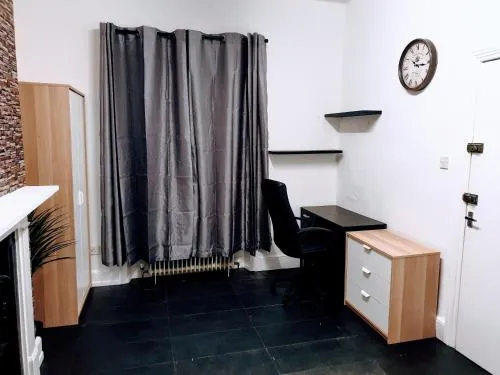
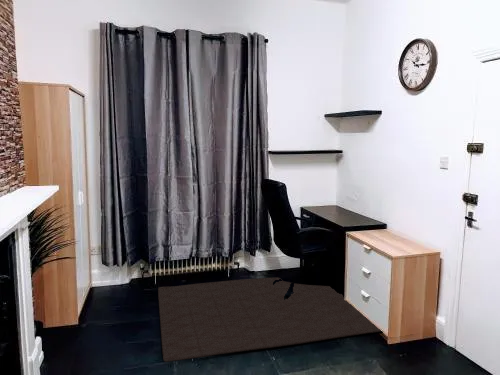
+ rug [157,276,383,363]
